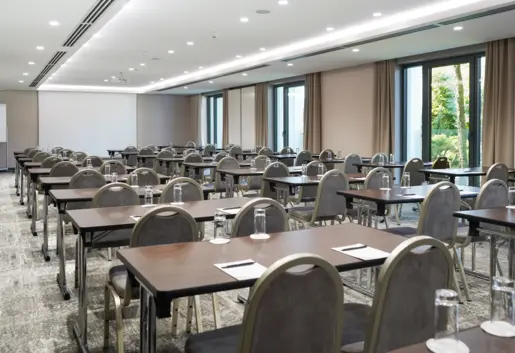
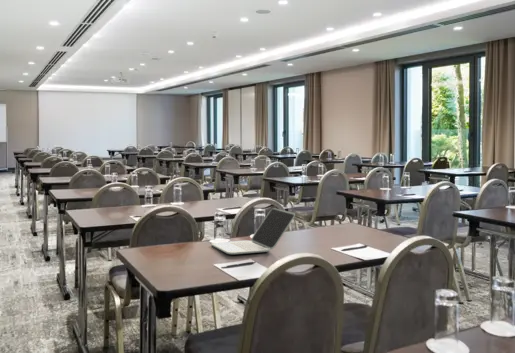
+ laptop [211,207,296,255]
